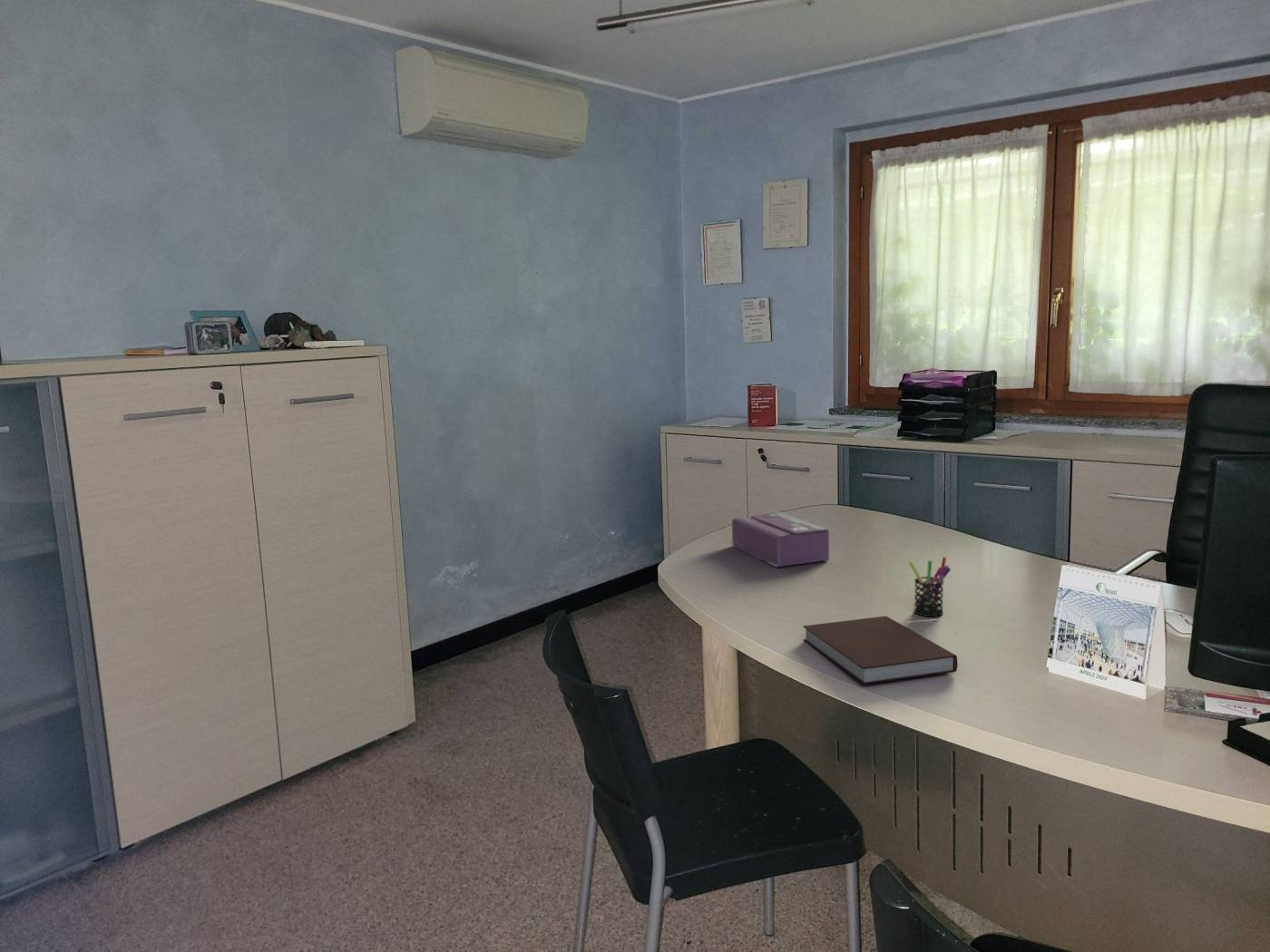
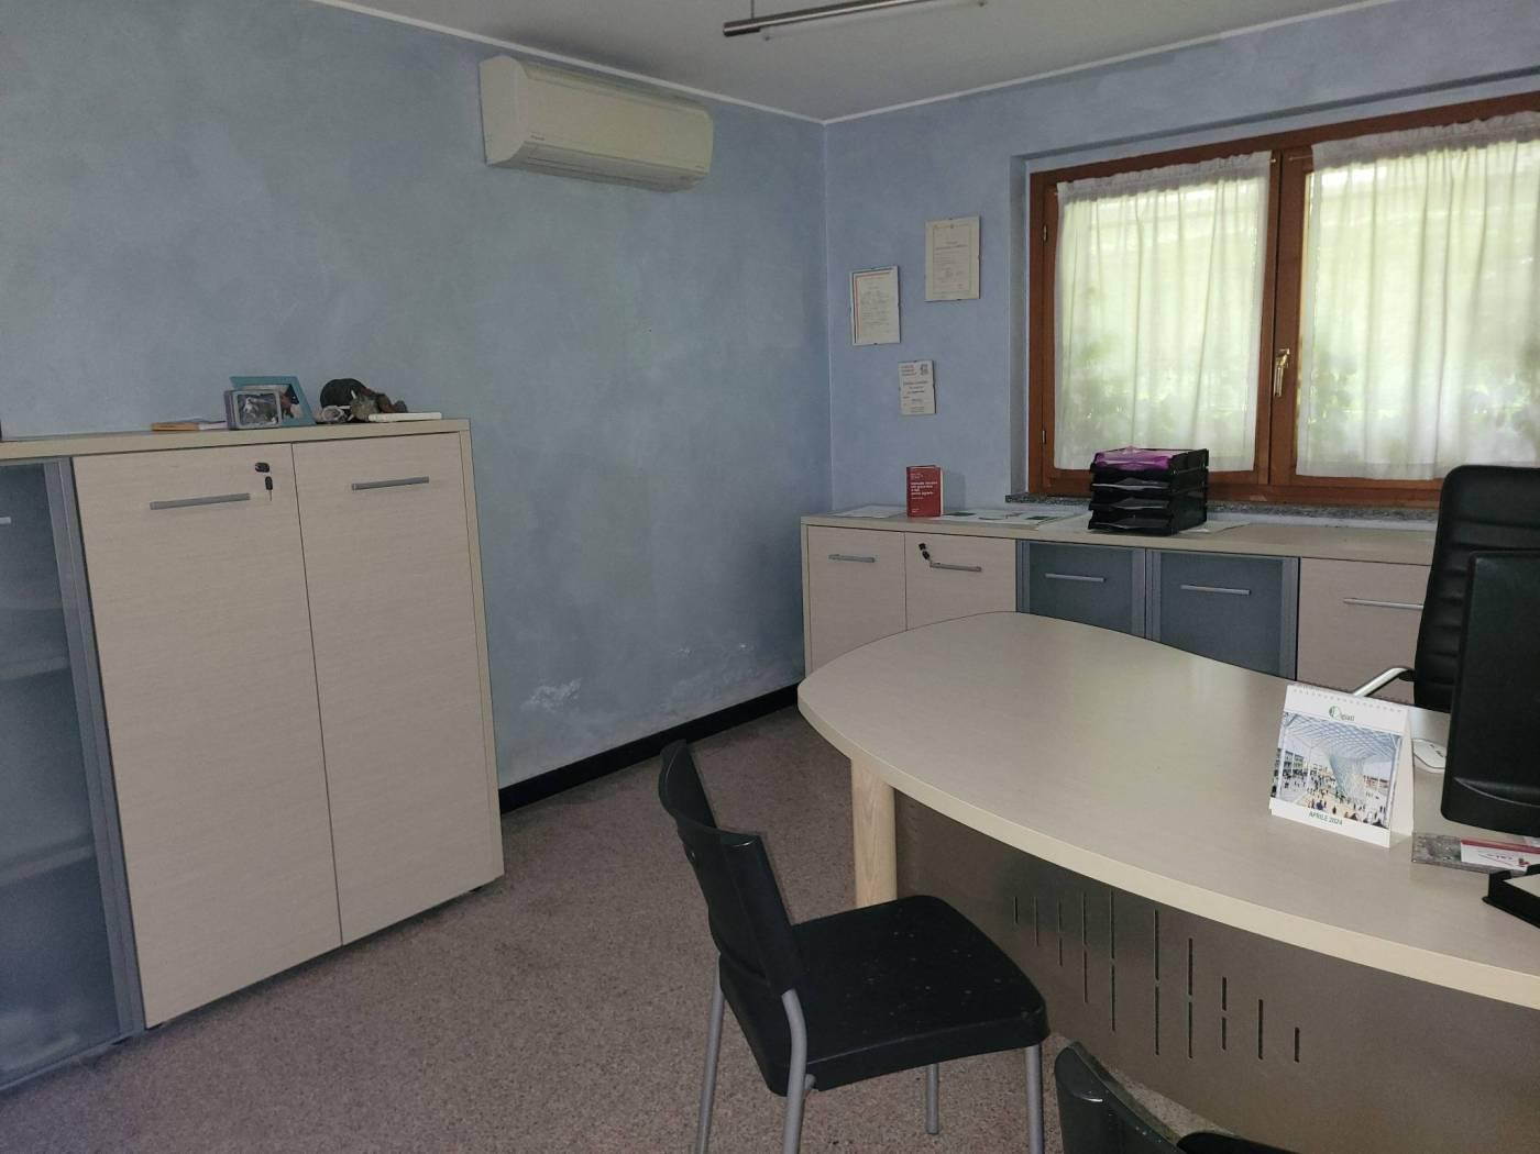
- pen holder [908,556,952,617]
- tissue box [731,511,830,568]
- notebook [802,615,958,685]
